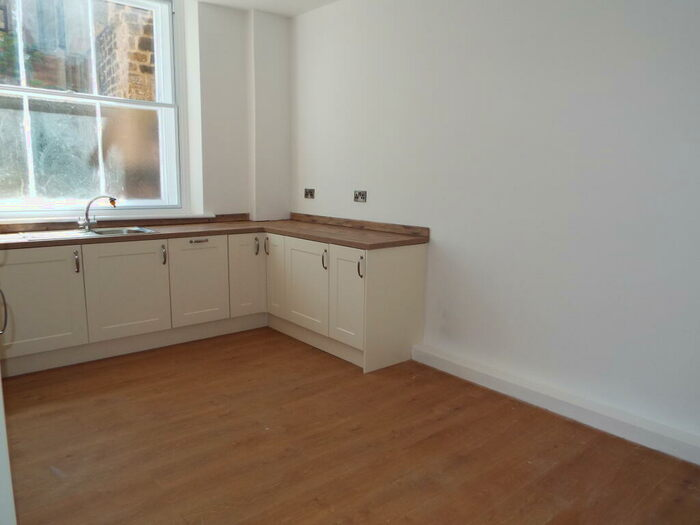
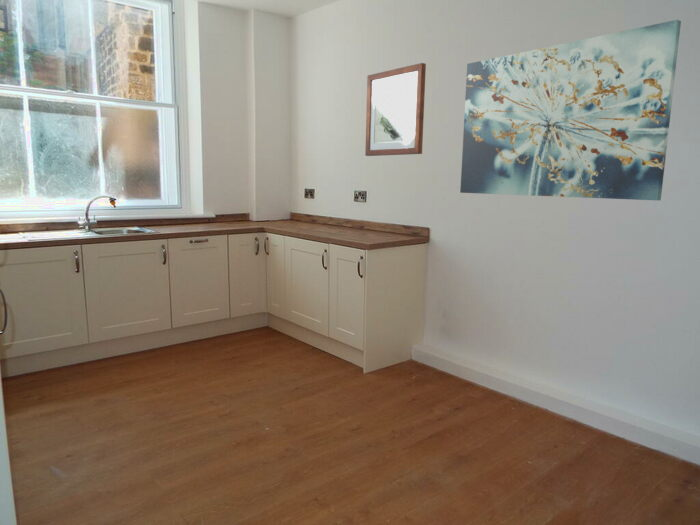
+ wall art [364,62,427,157]
+ wall art [459,19,682,201]
